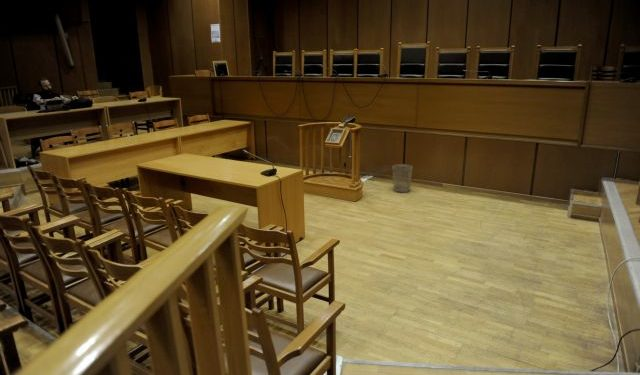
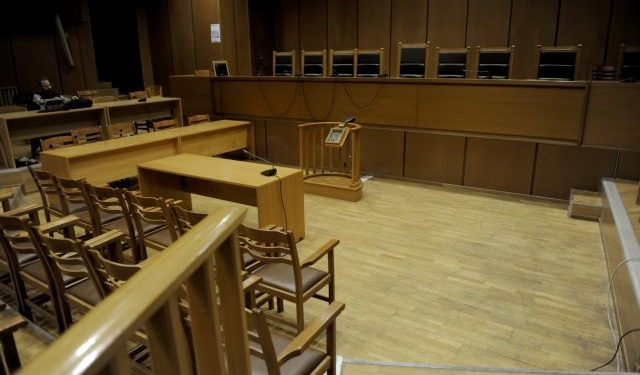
- wastebasket [391,163,414,193]
